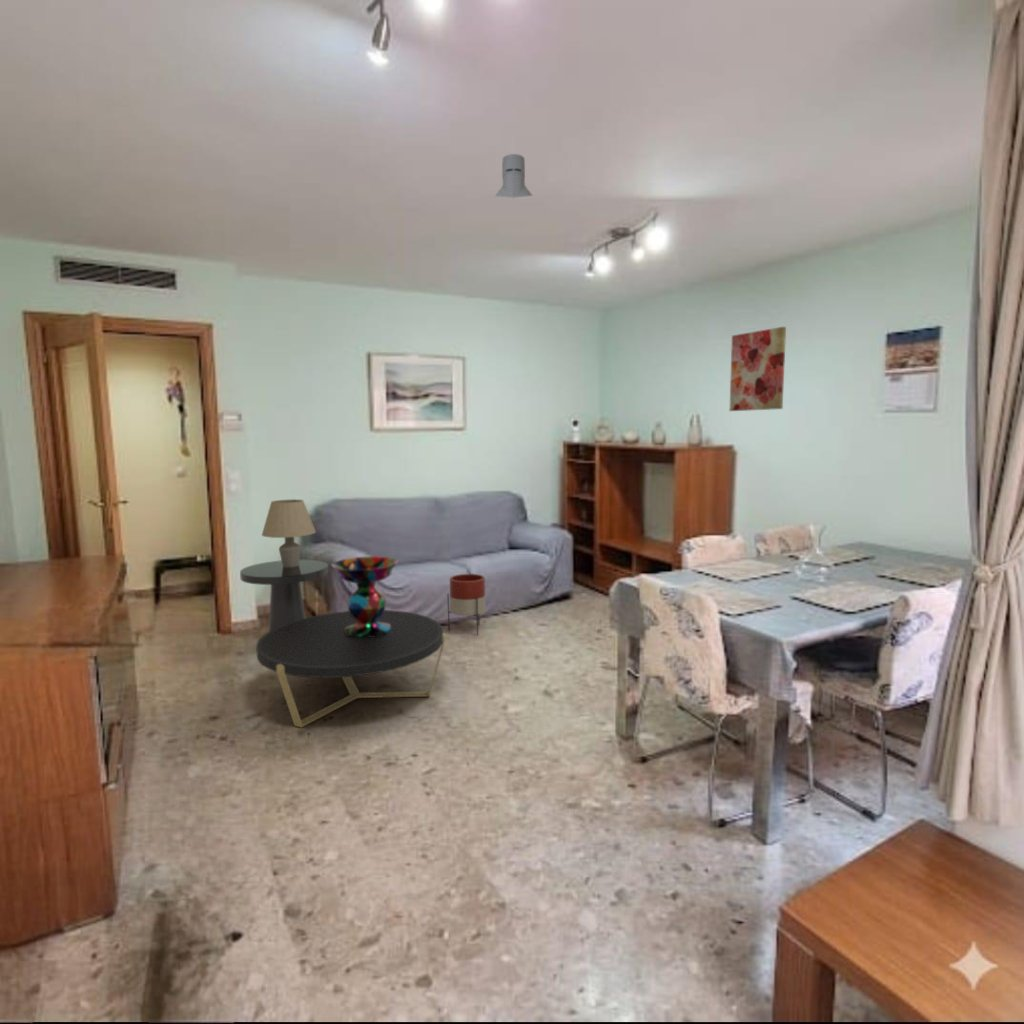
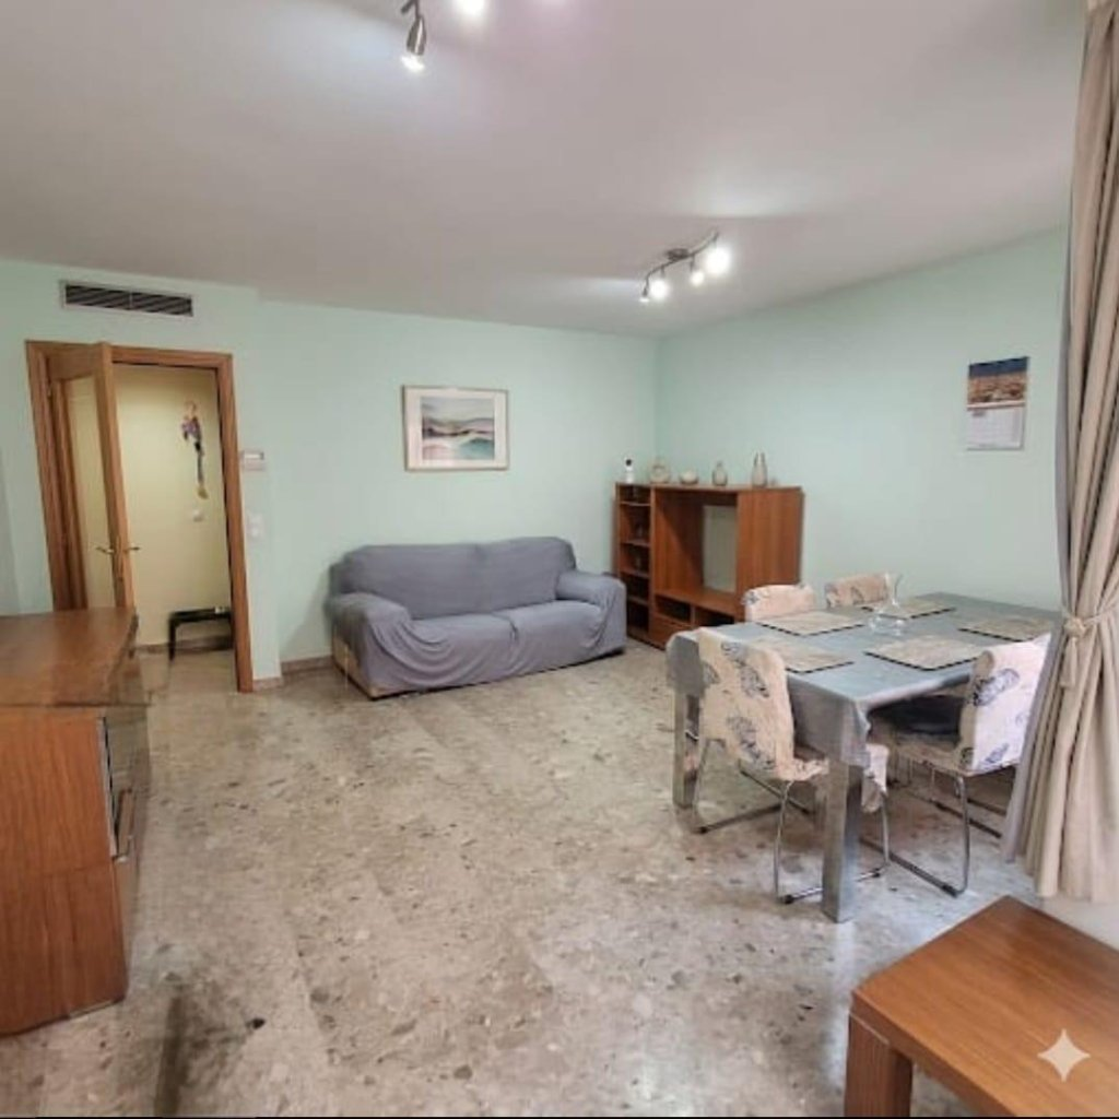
- table lamp [261,498,317,567]
- coffee table [255,609,446,729]
- decorative bowl [330,555,400,638]
- planter [447,573,487,636]
- side table [239,559,329,632]
- knight helmet [494,153,534,198]
- wall art [729,326,787,412]
